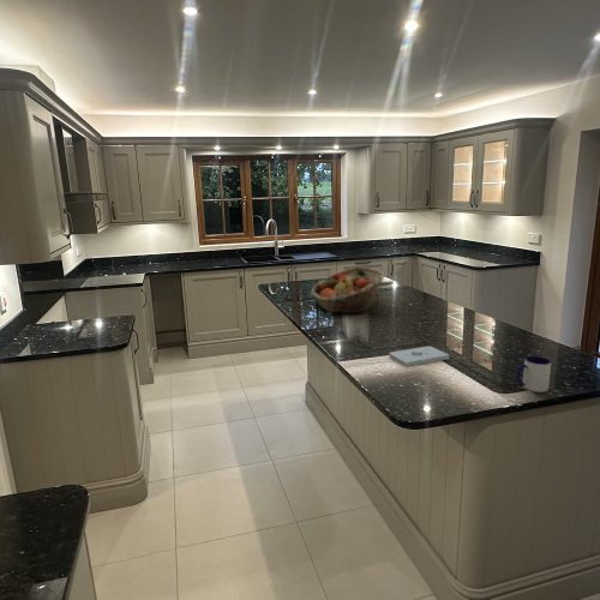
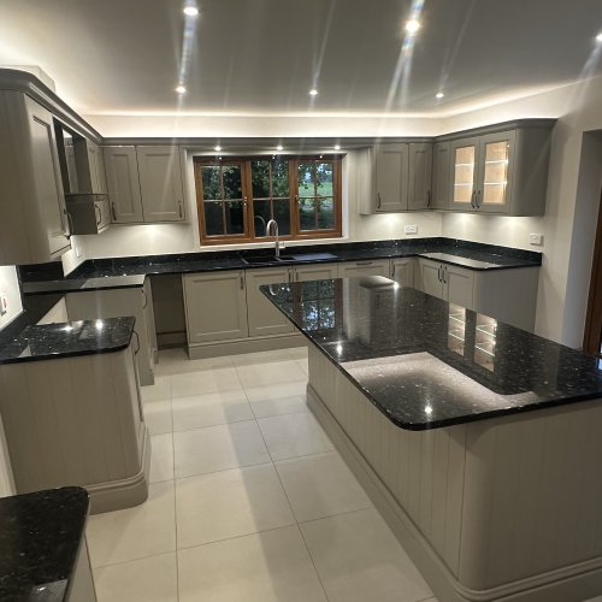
- mug [515,355,552,394]
- notepad [388,346,450,367]
- fruit basket [311,266,385,314]
